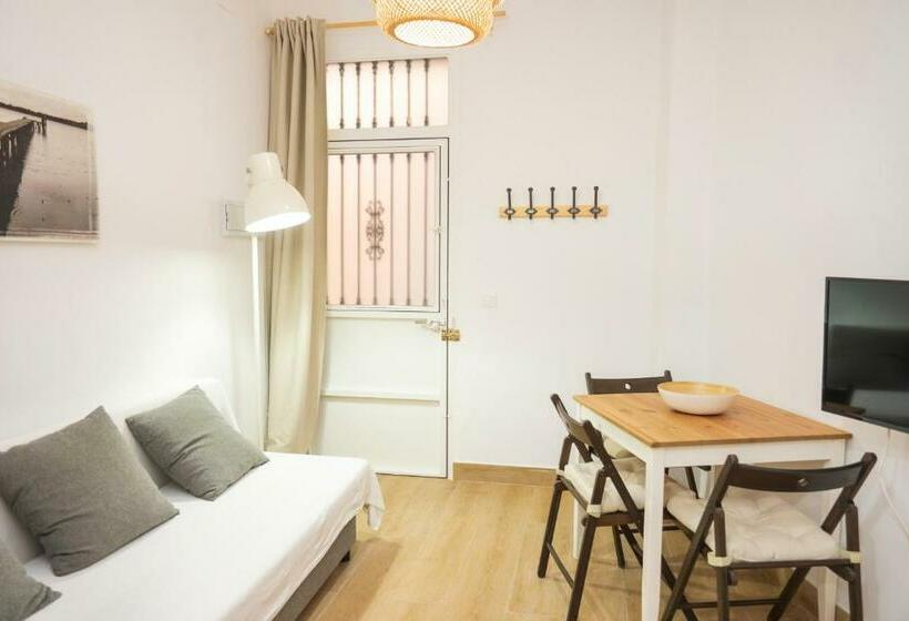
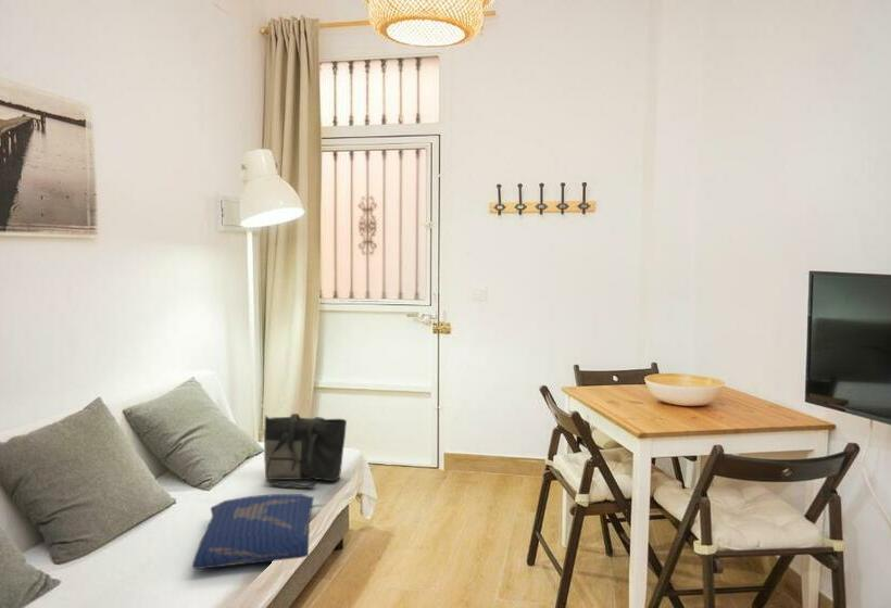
+ cushion [191,493,315,570]
+ tote bag [263,413,348,490]
